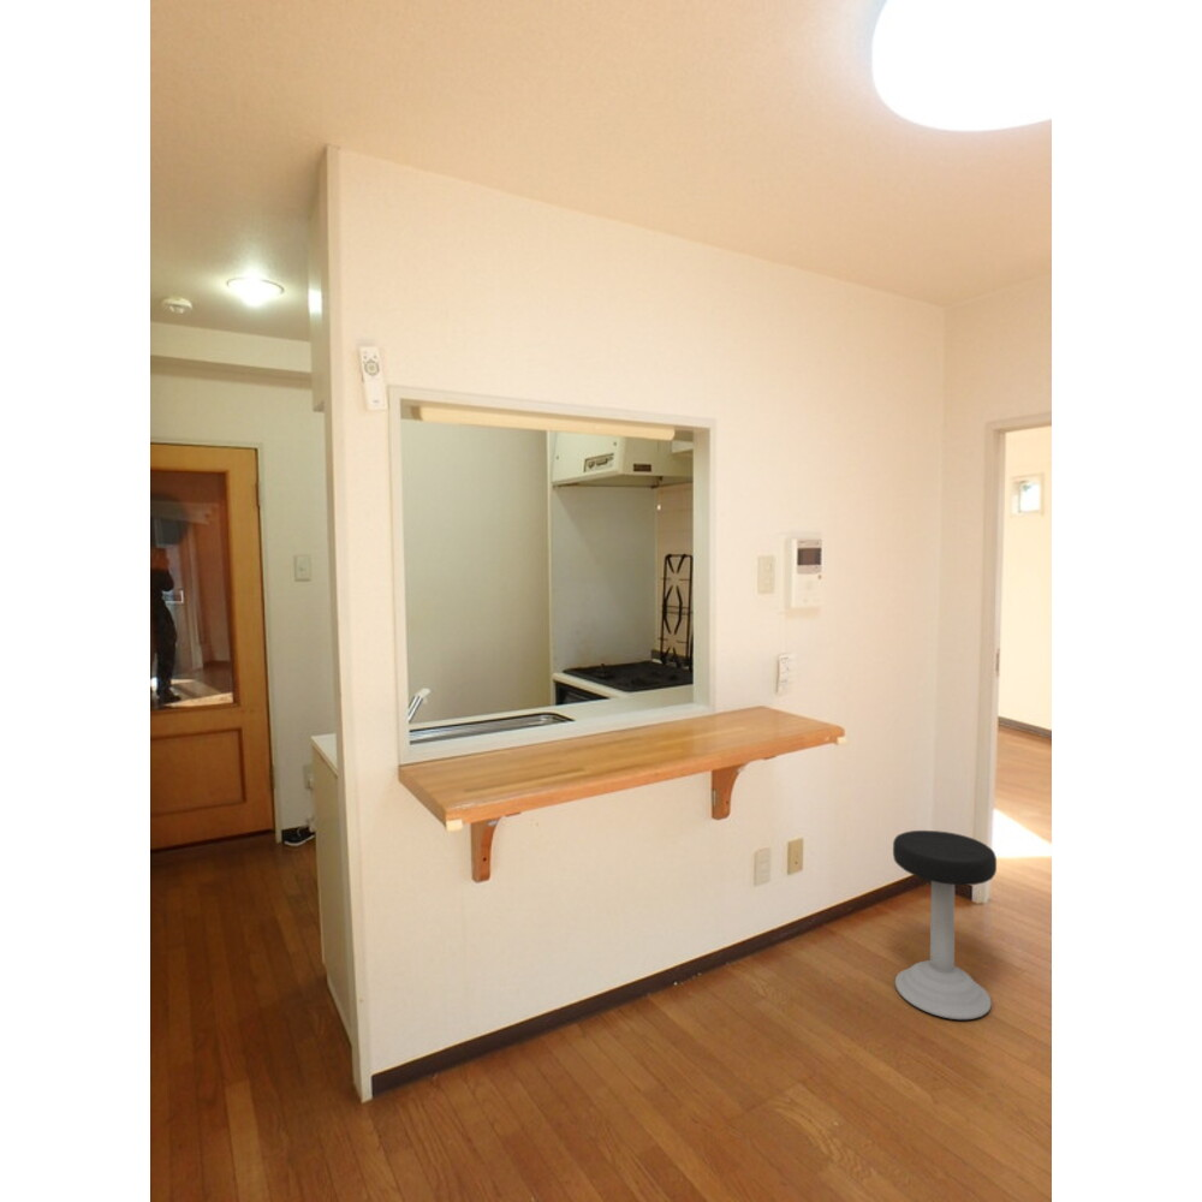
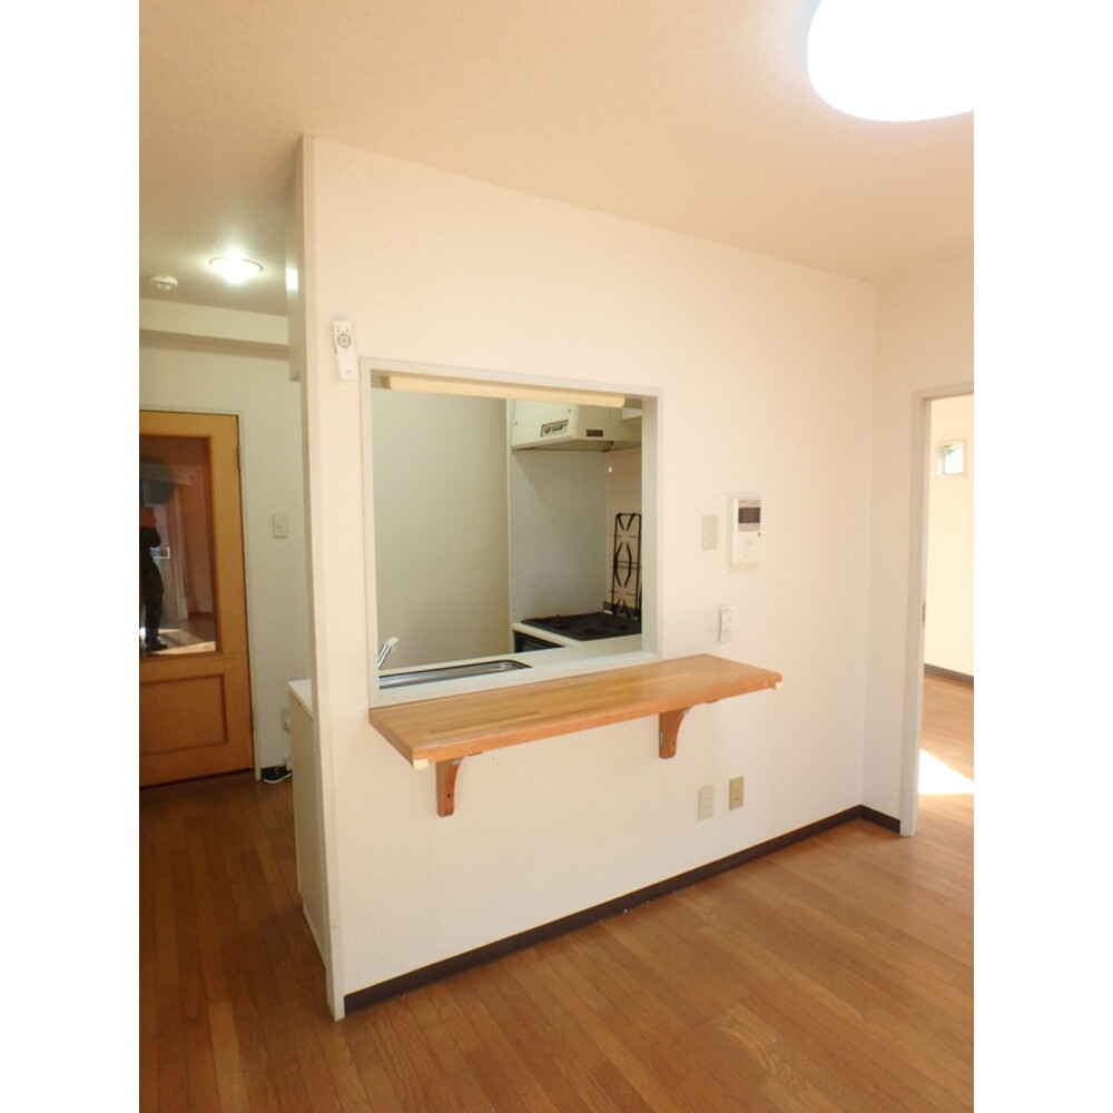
- stool [892,829,998,1020]
